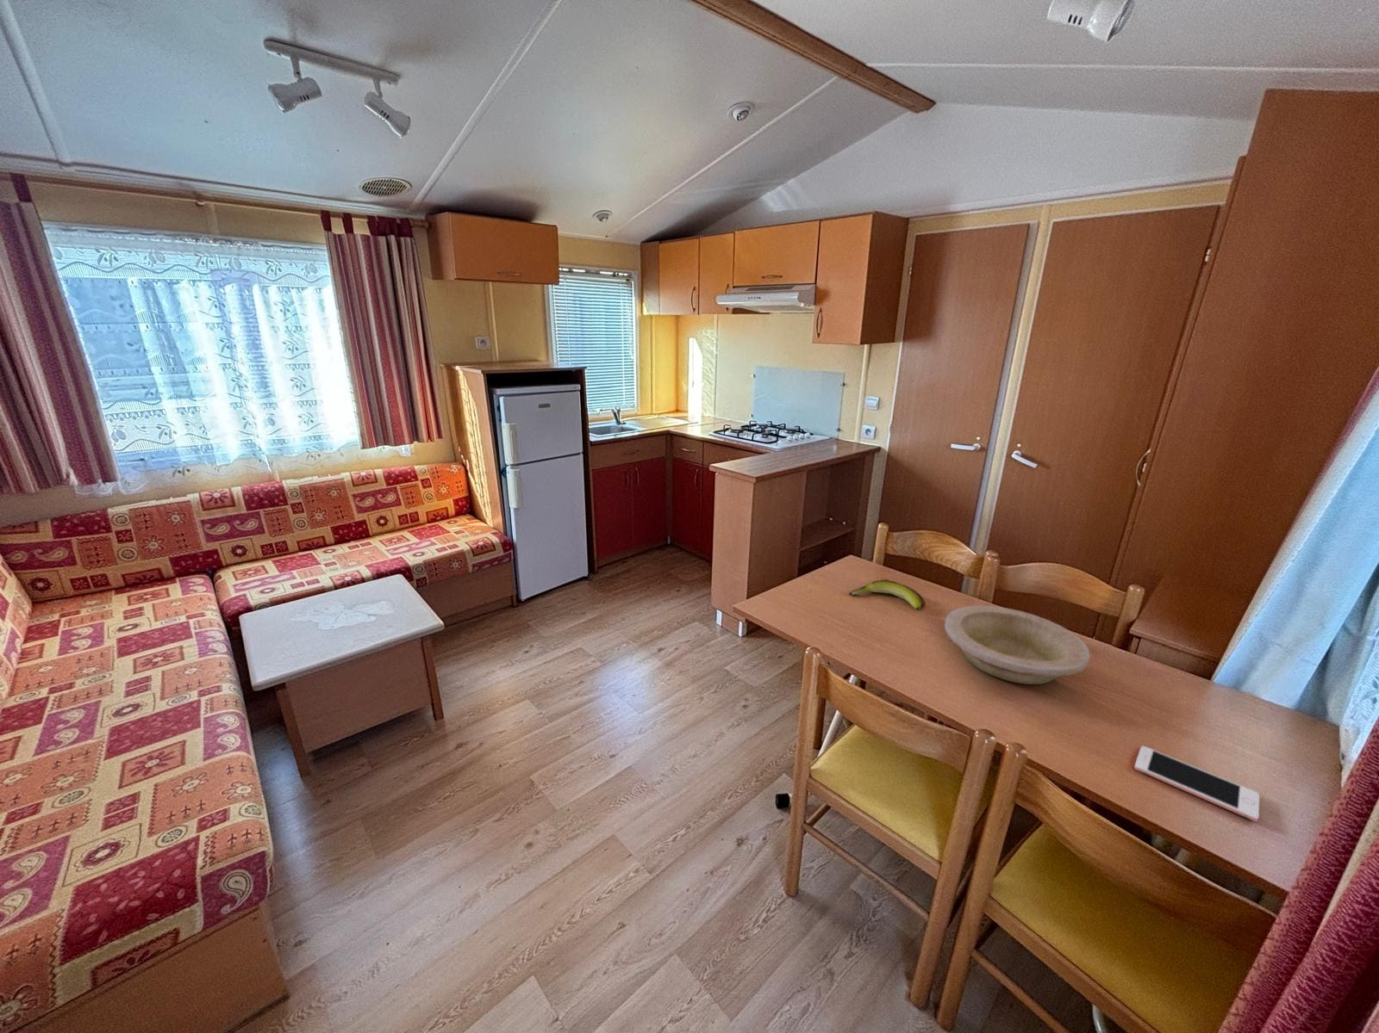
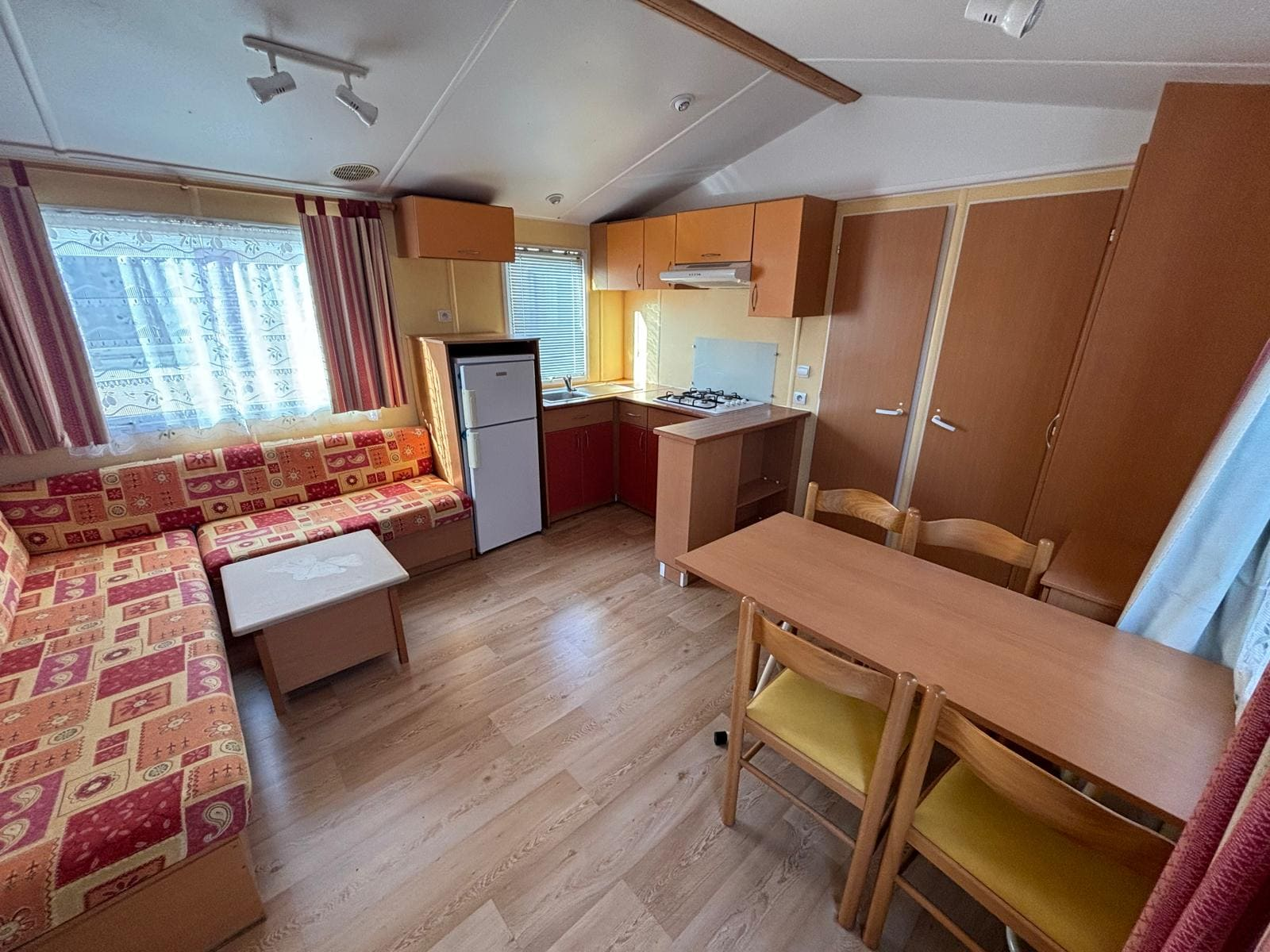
- cell phone [1134,745,1260,822]
- banana [848,578,926,611]
- bowl [944,605,1091,685]
